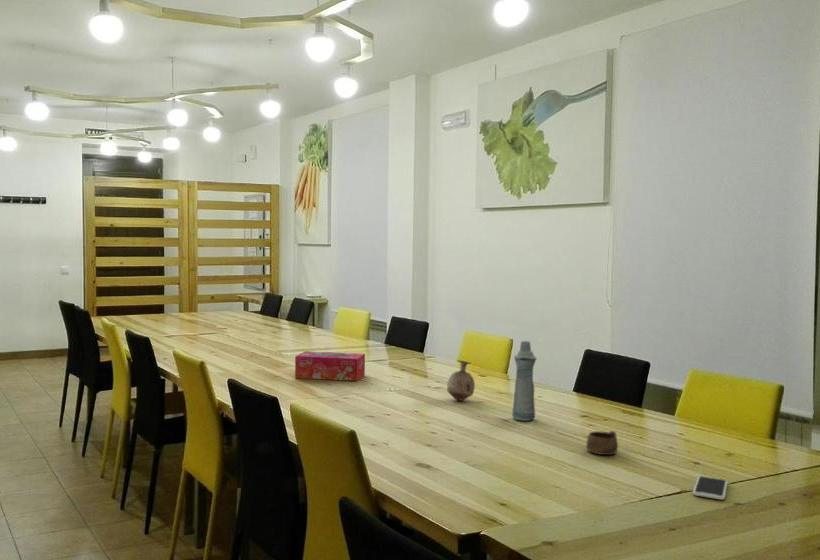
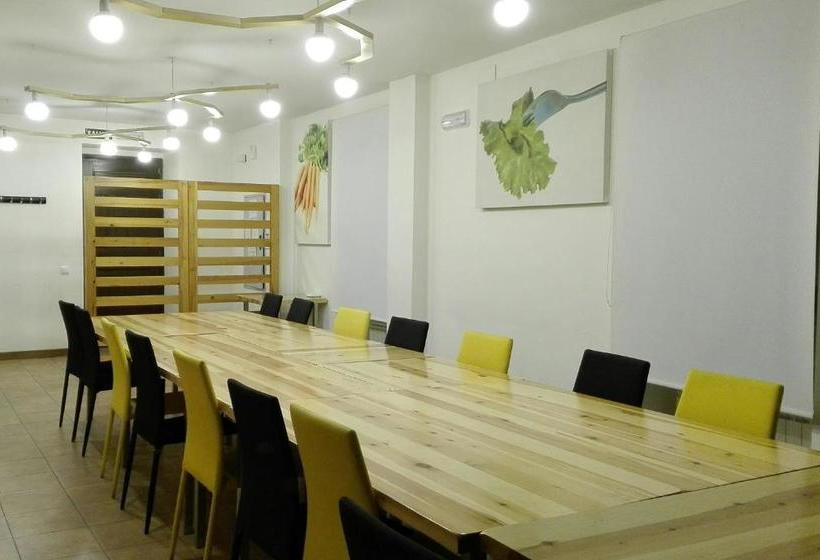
- cup [586,430,619,456]
- smartphone [692,475,729,501]
- vase [446,359,476,402]
- tissue box [294,350,366,382]
- bottle [511,340,538,422]
